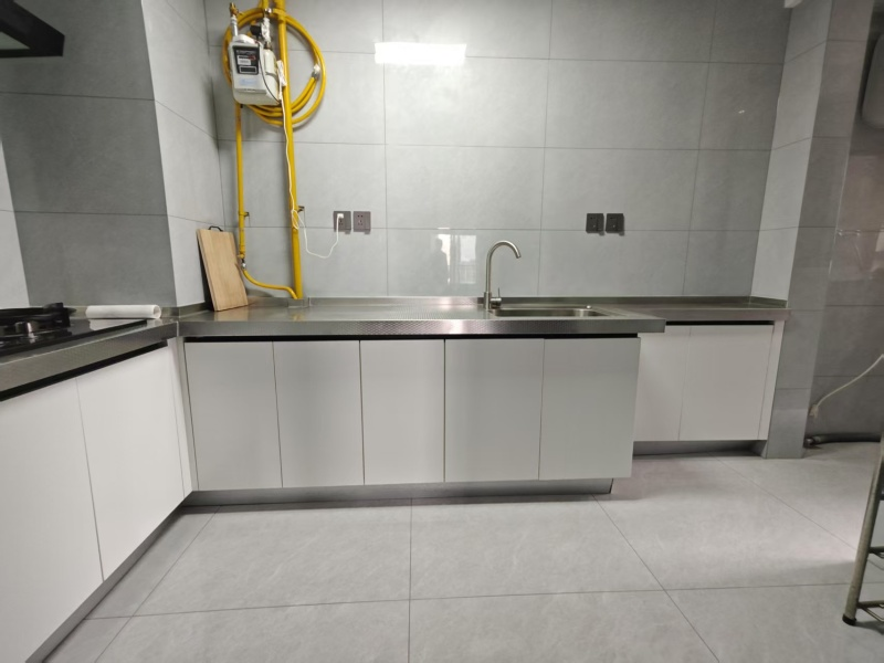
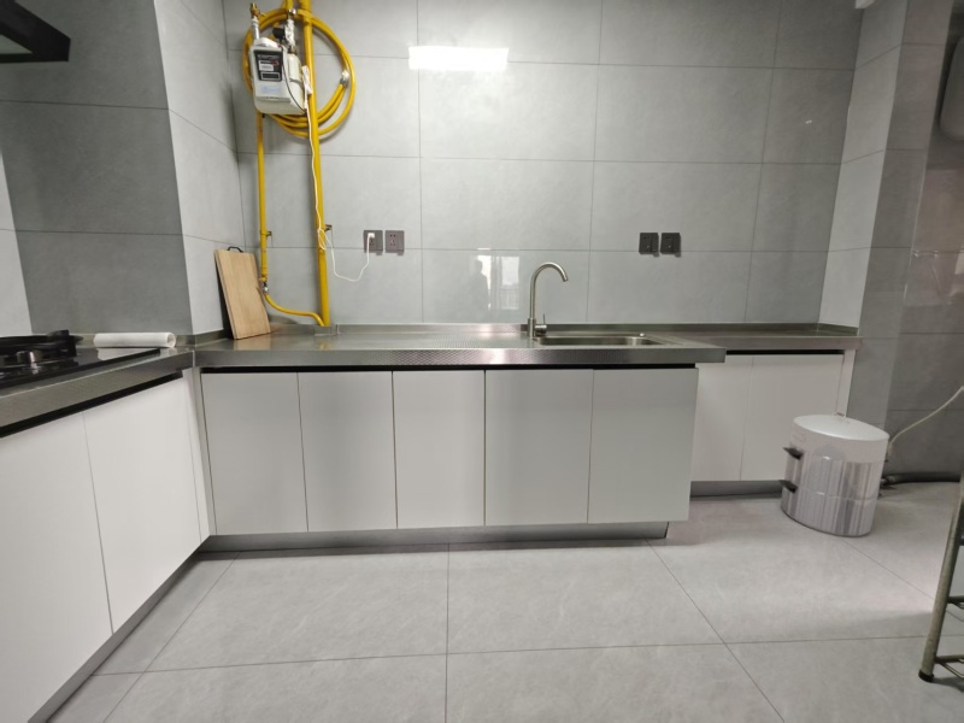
+ waste bin [777,411,890,537]
